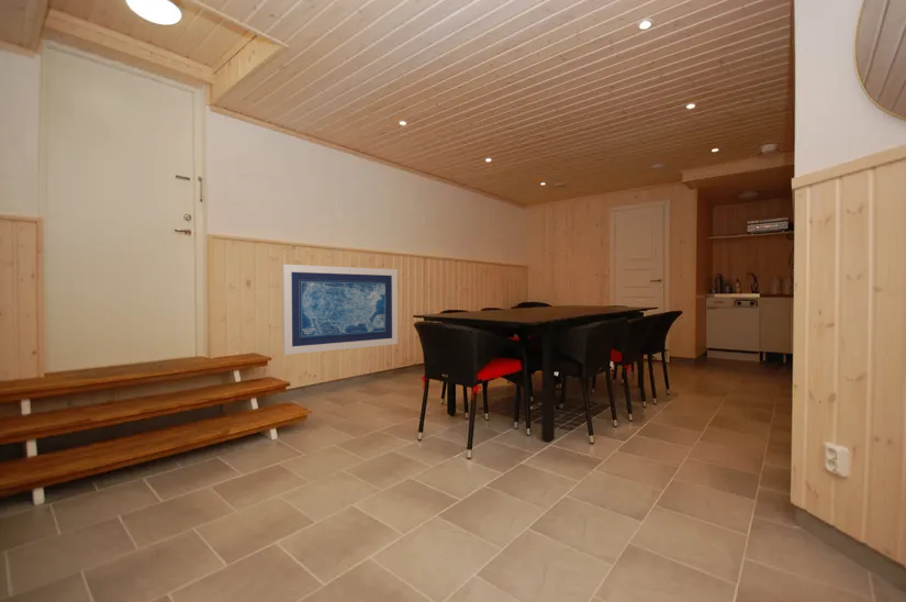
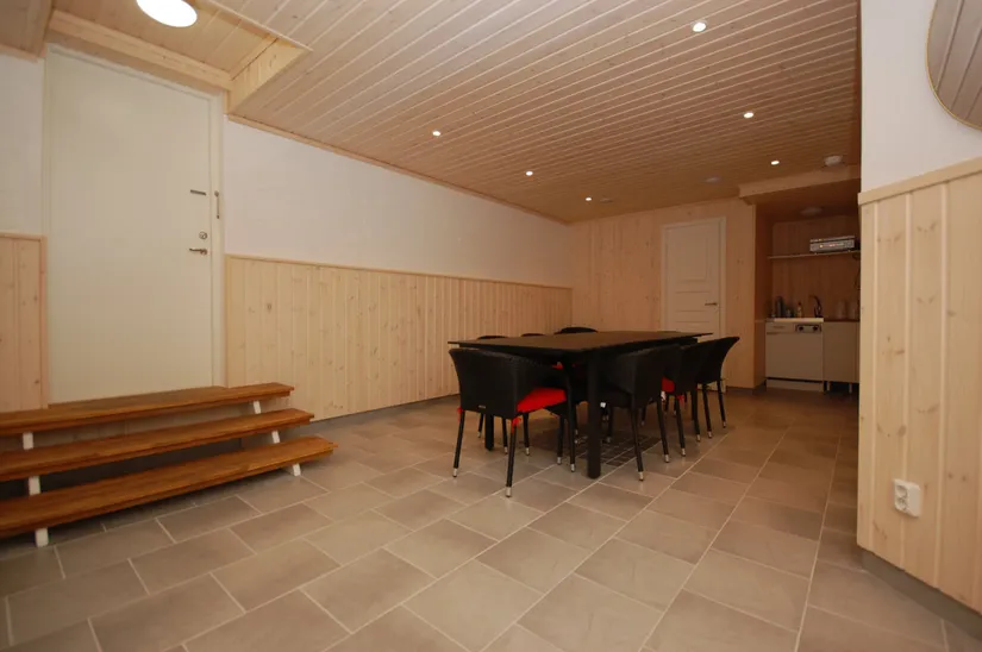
- wall art [281,264,399,356]
